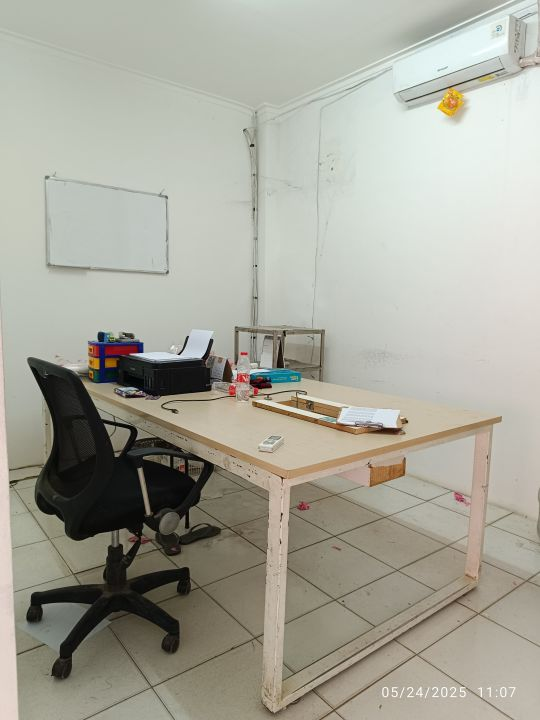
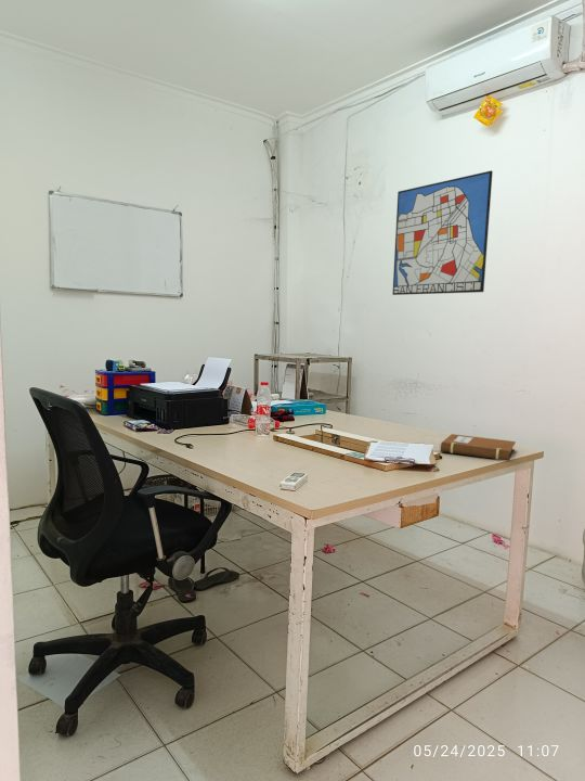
+ notebook [440,433,517,462]
+ wall art [391,169,494,296]
